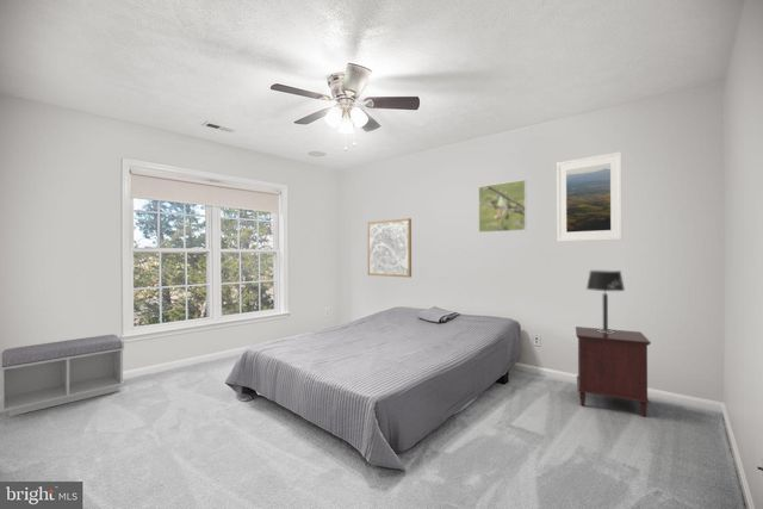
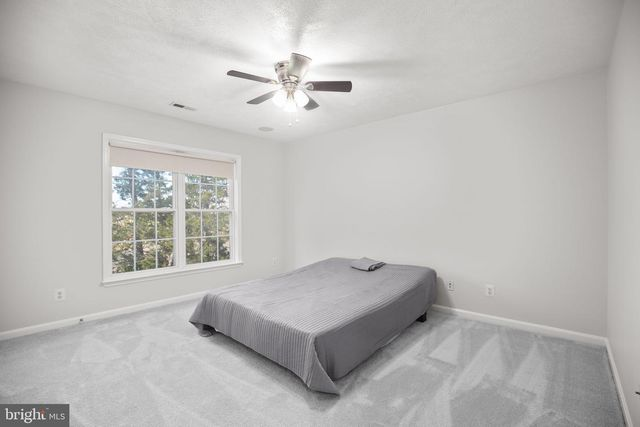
- bench [0,334,125,417]
- table lamp [585,269,626,334]
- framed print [556,150,624,243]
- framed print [477,179,528,234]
- wall art [366,217,412,279]
- nightstand [575,325,652,418]
